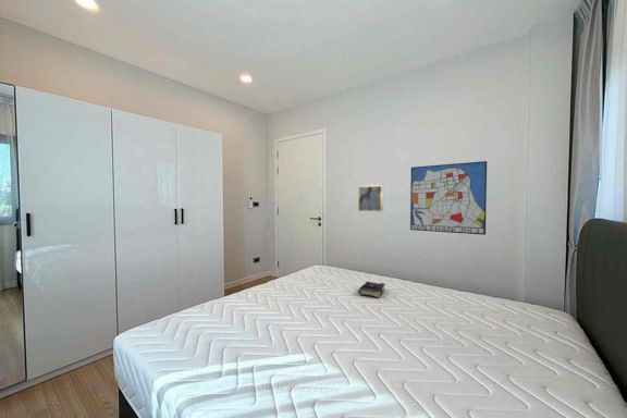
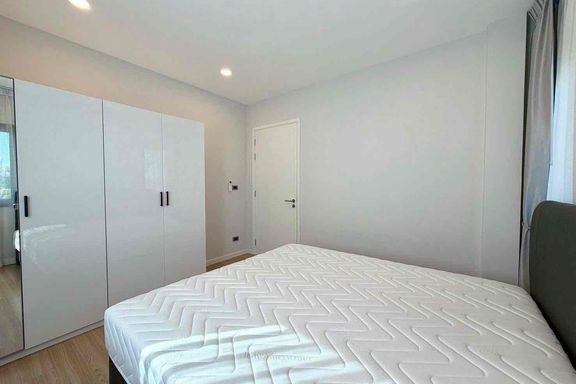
- wall art [409,160,488,236]
- wall art [357,184,384,213]
- book [357,281,385,299]
